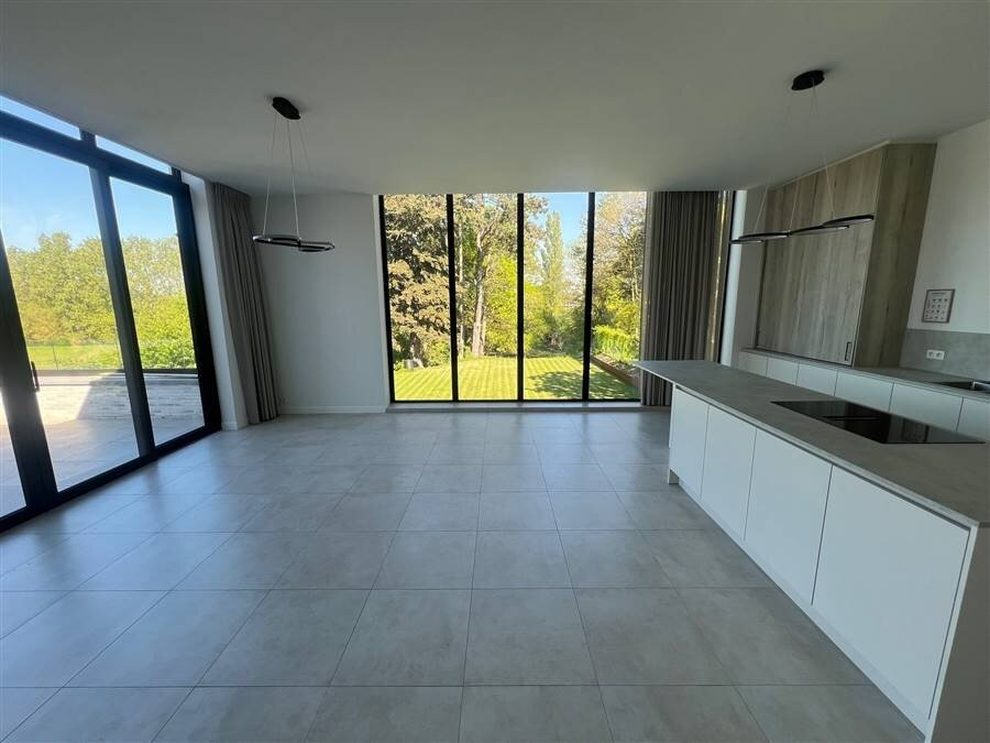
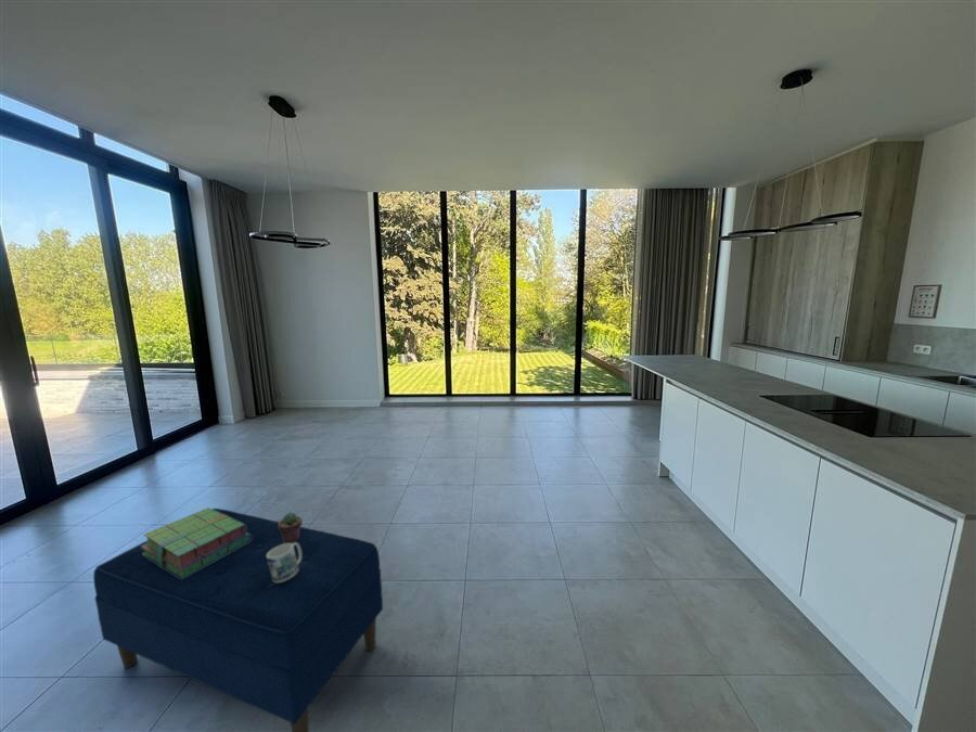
+ stack of books [141,506,252,579]
+ bench [92,508,384,732]
+ potted succulent [279,511,304,543]
+ mug [267,543,301,582]
